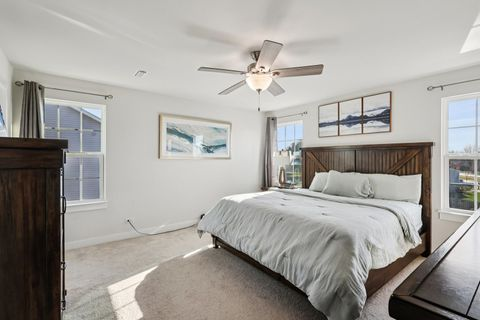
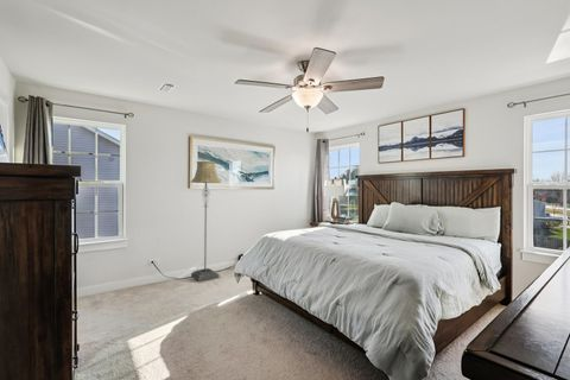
+ floor lamp [189,160,222,283]
